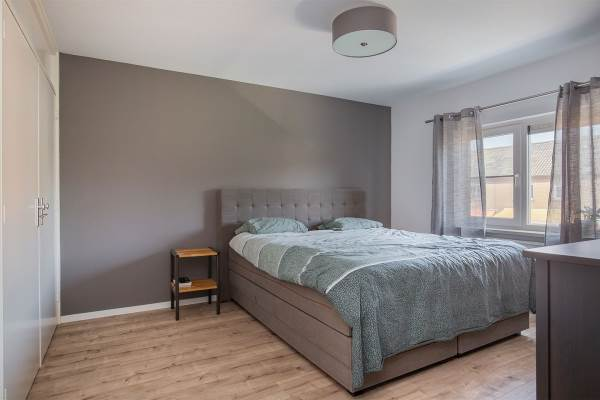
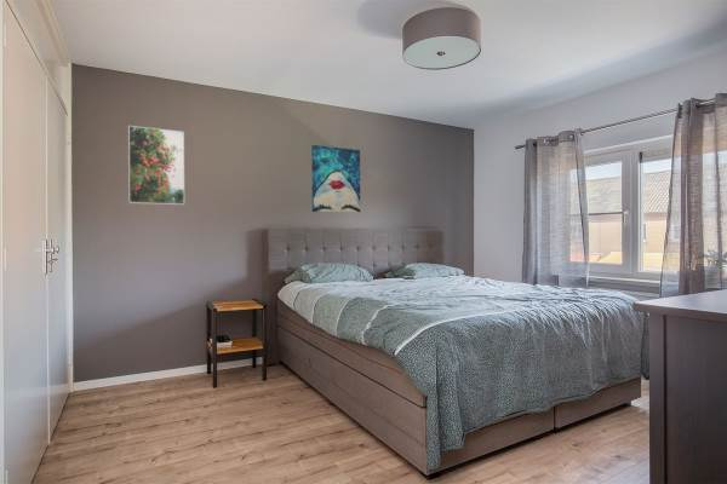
+ wall art [310,144,361,214]
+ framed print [127,125,185,206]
